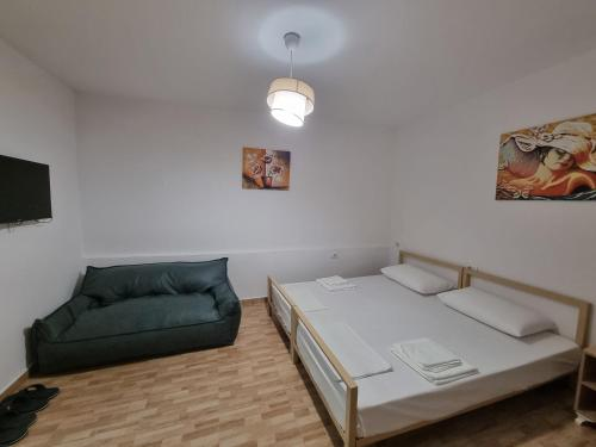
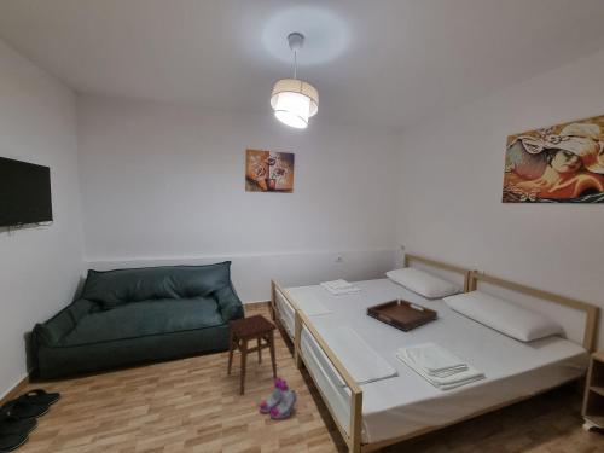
+ boots [259,376,298,420]
+ serving tray [366,297,439,332]
+ stool [226,313,278,396]
